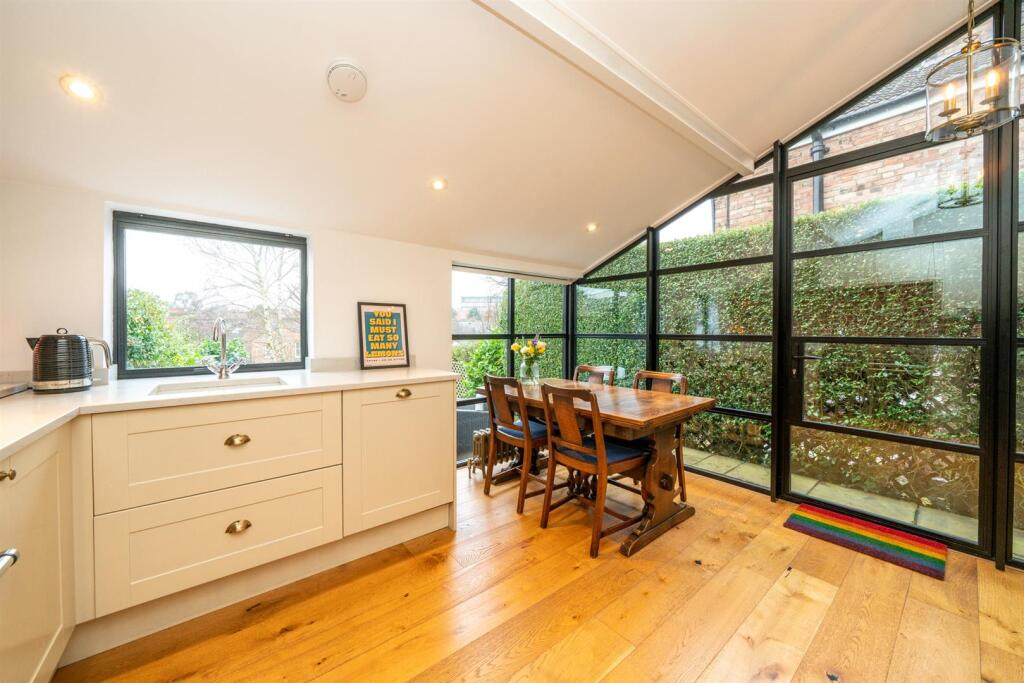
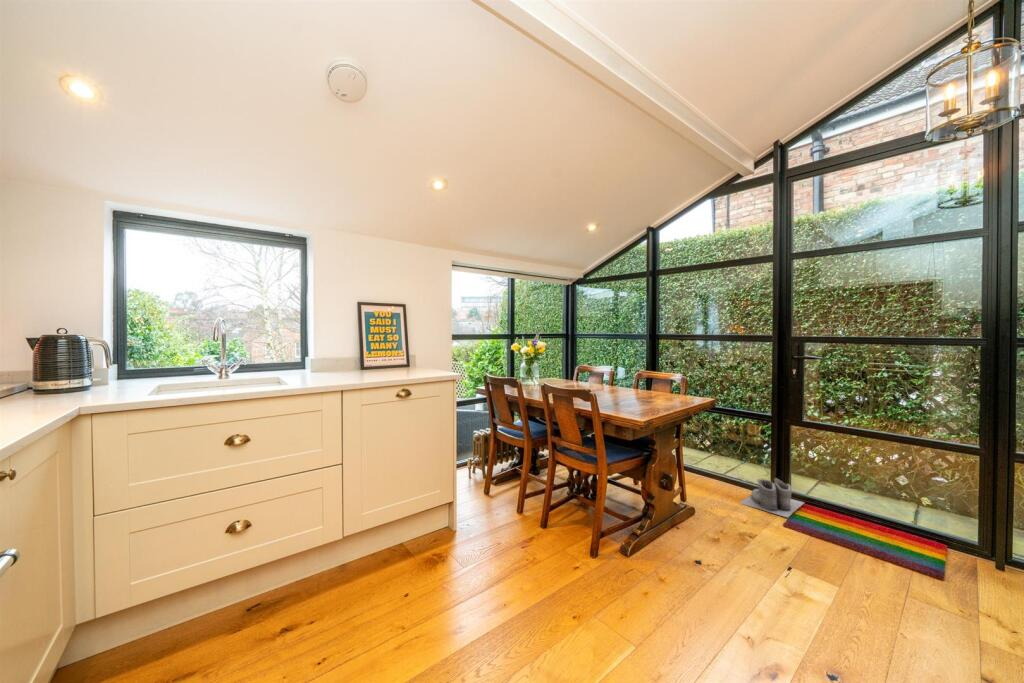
+ boots [739,477,805,519]
